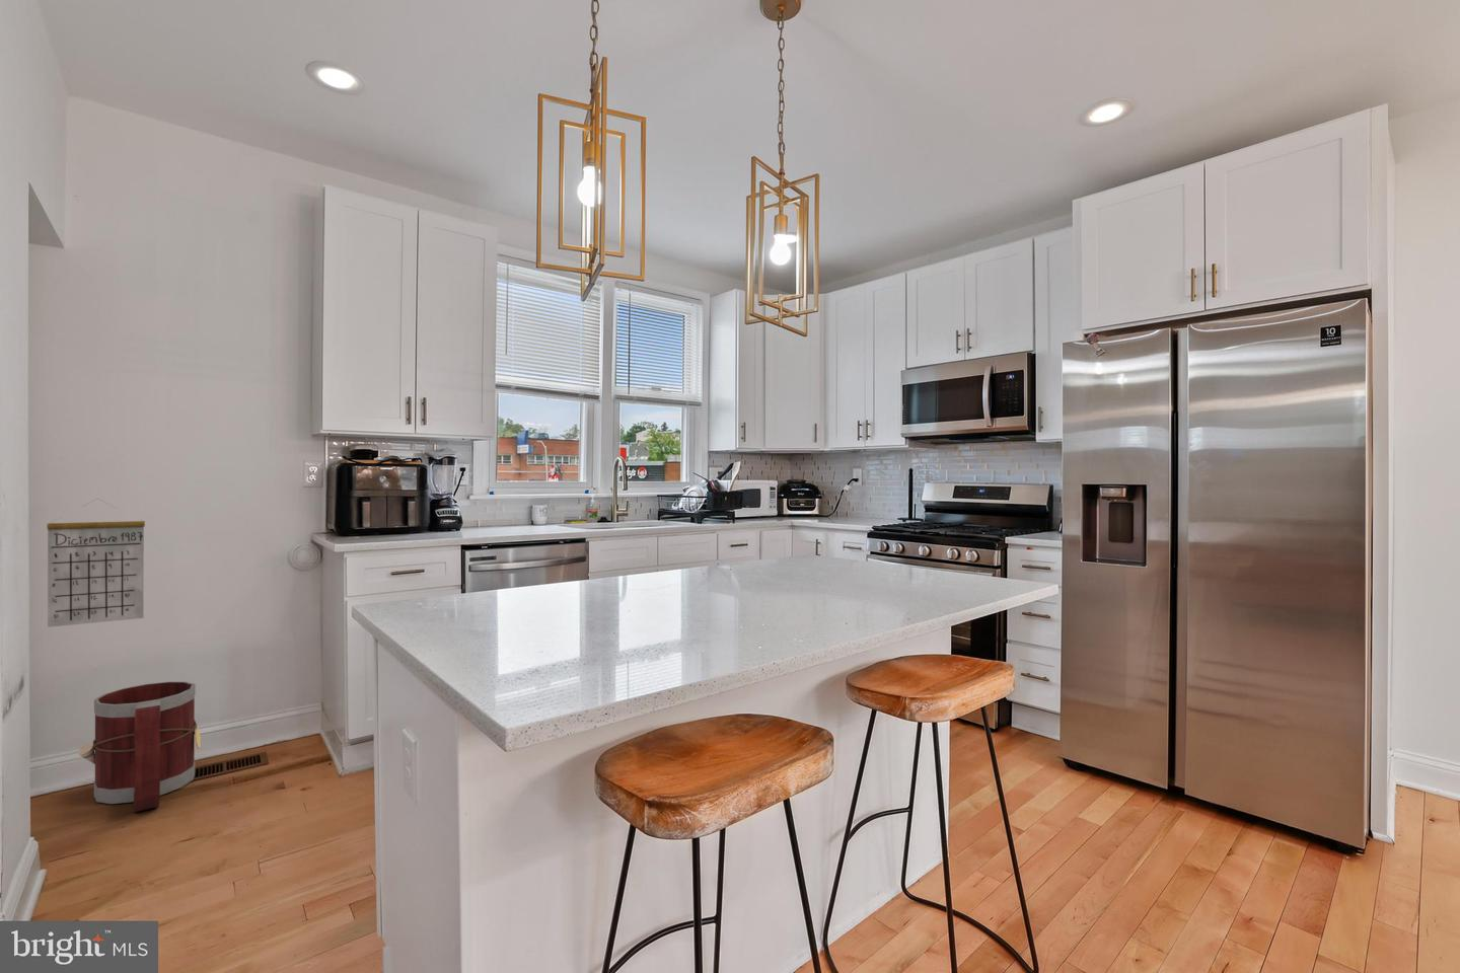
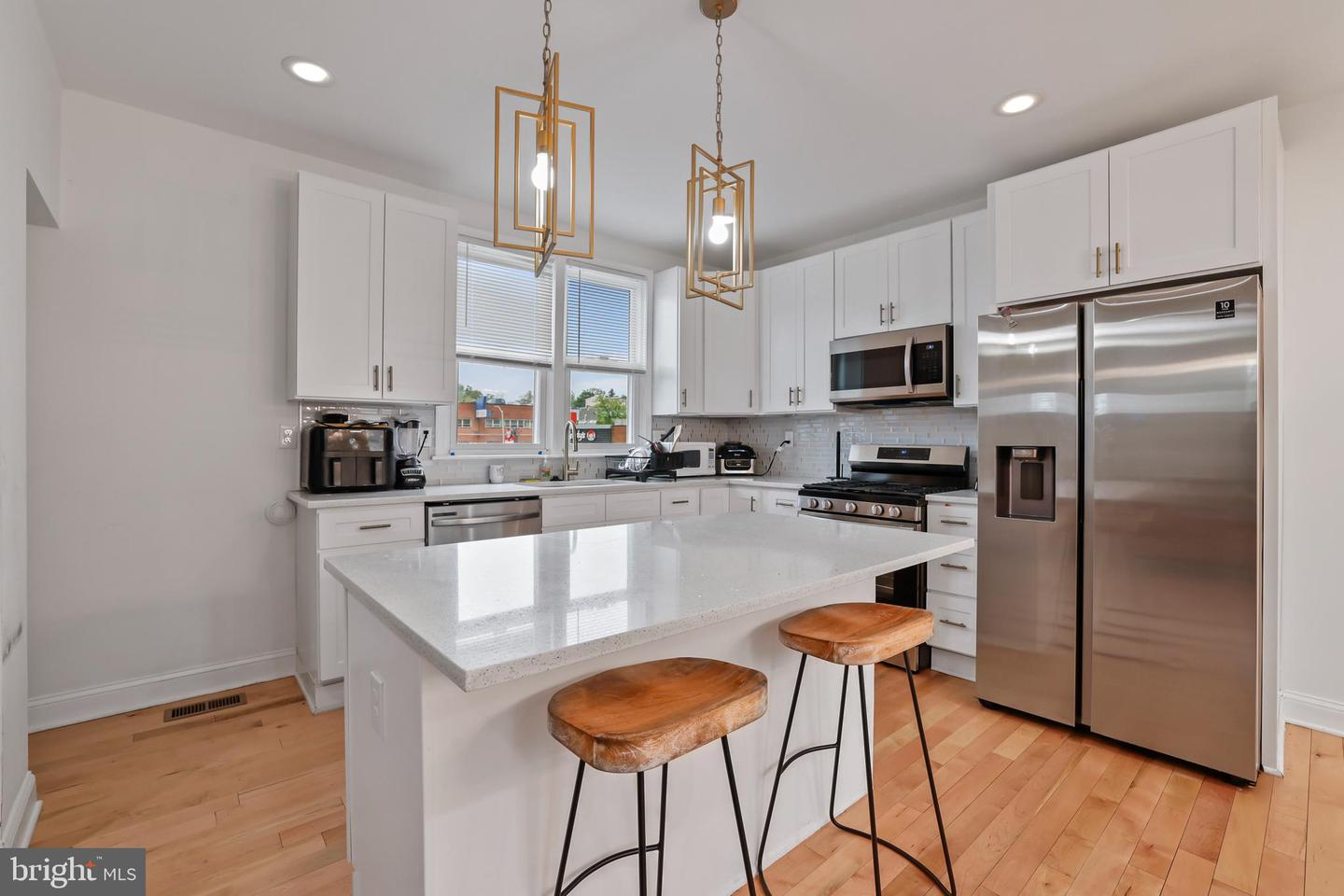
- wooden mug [77,681,202,813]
- calendar [46,497,146,629]
